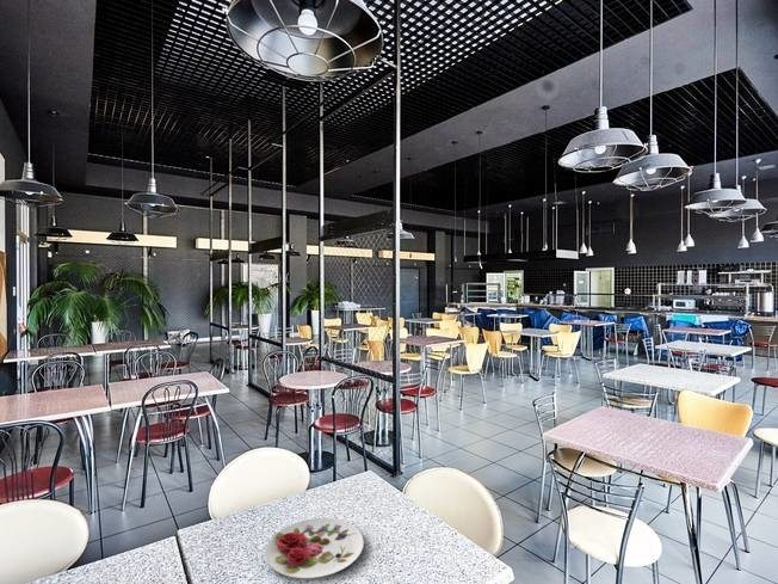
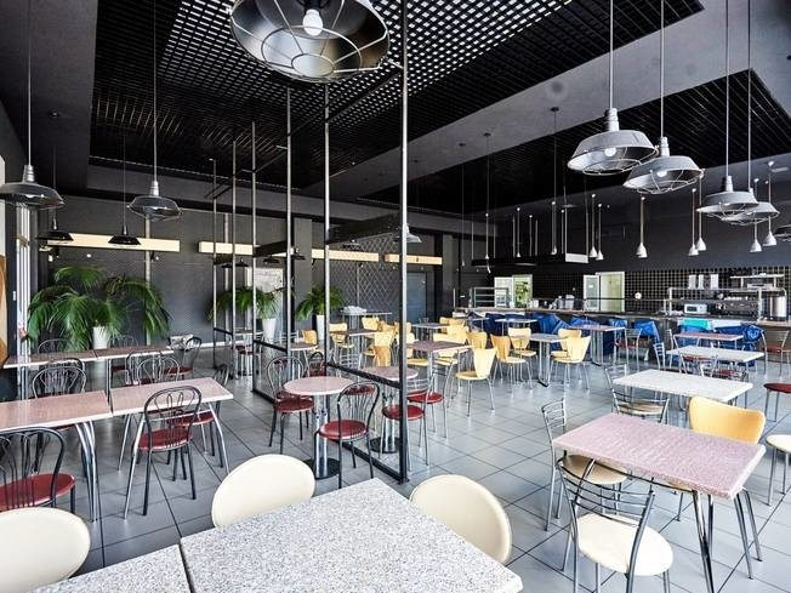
- plate [265,517,365,579]
